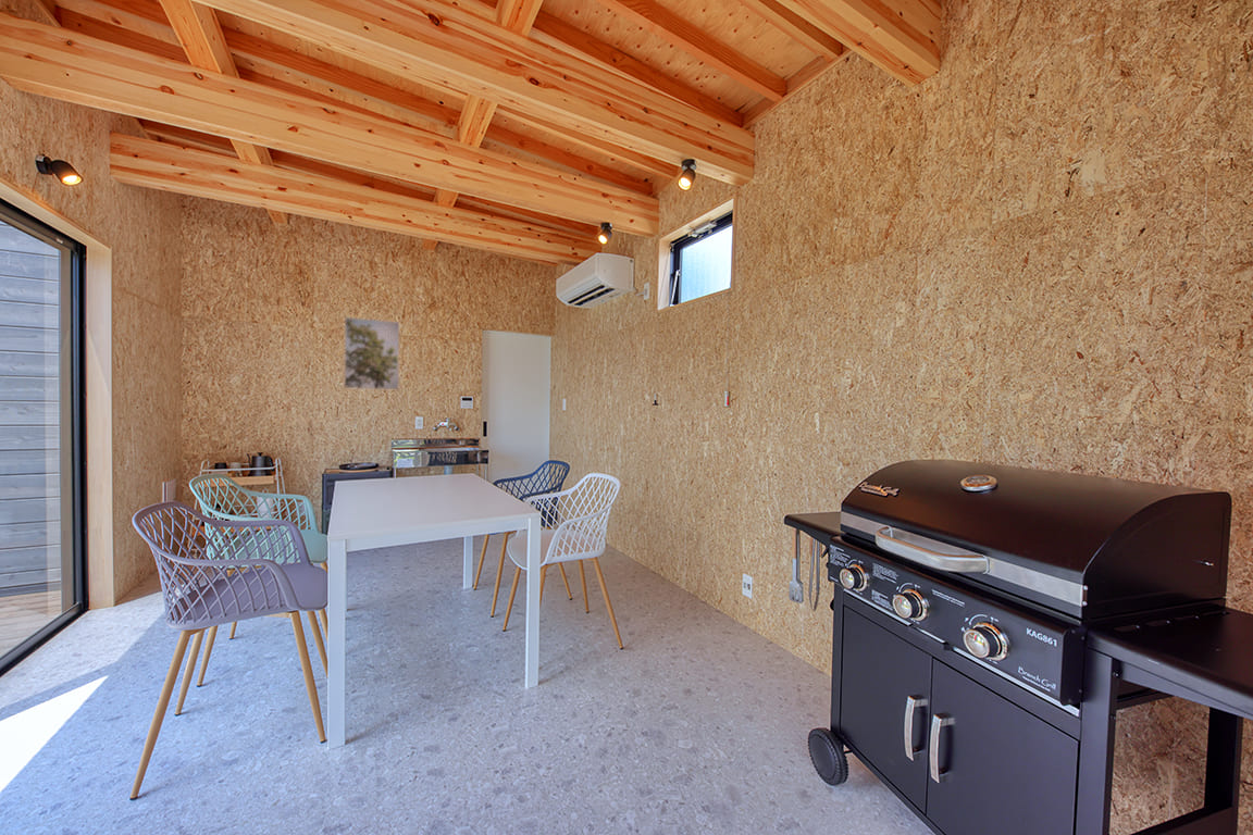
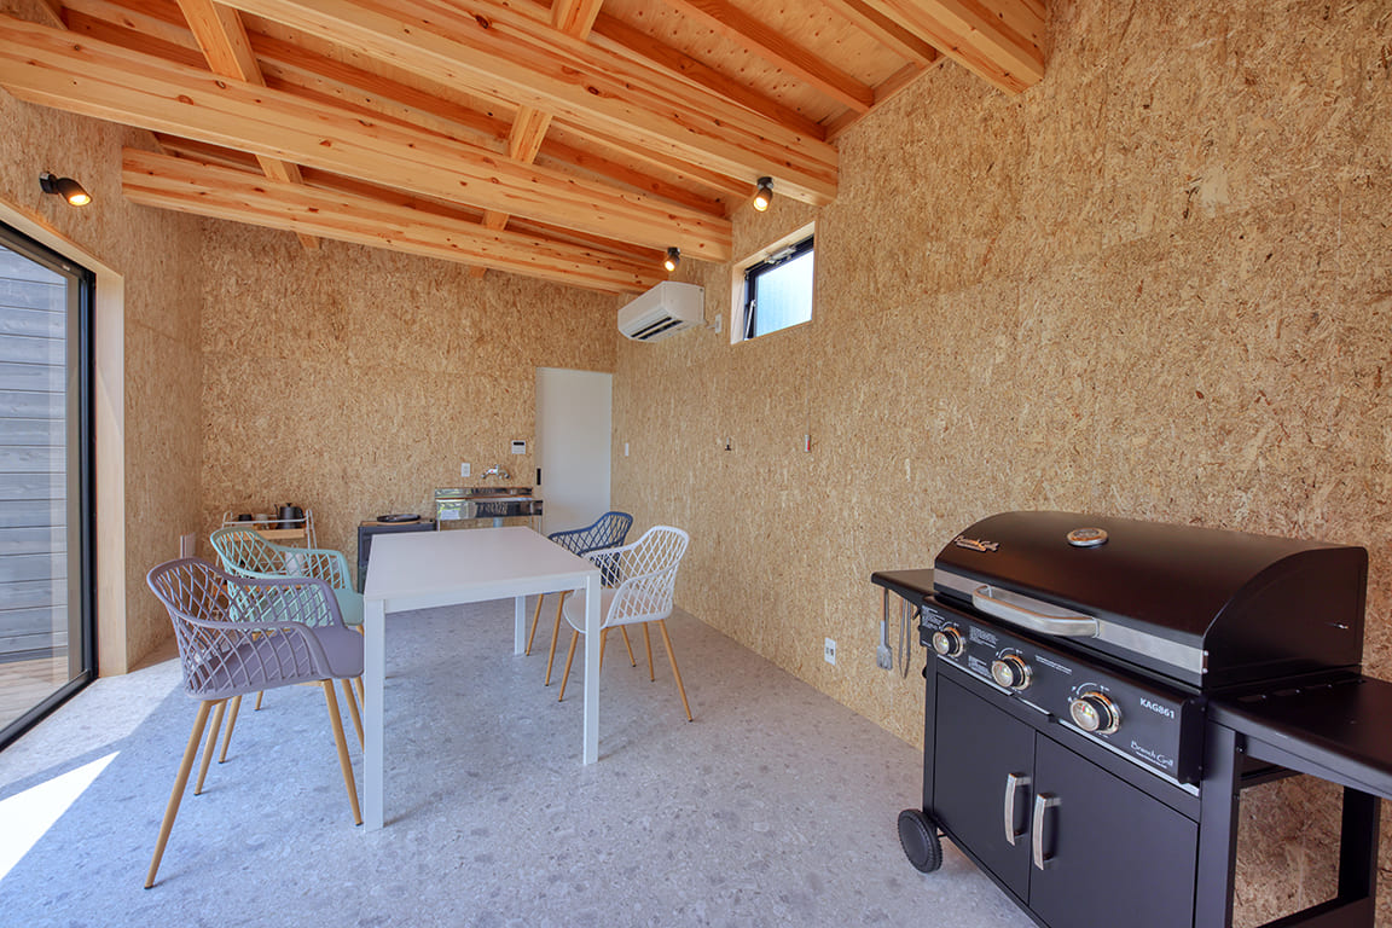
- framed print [344,316,400,390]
